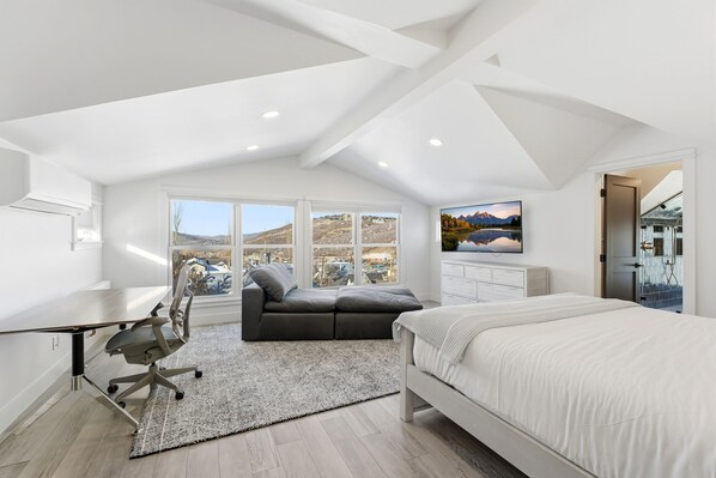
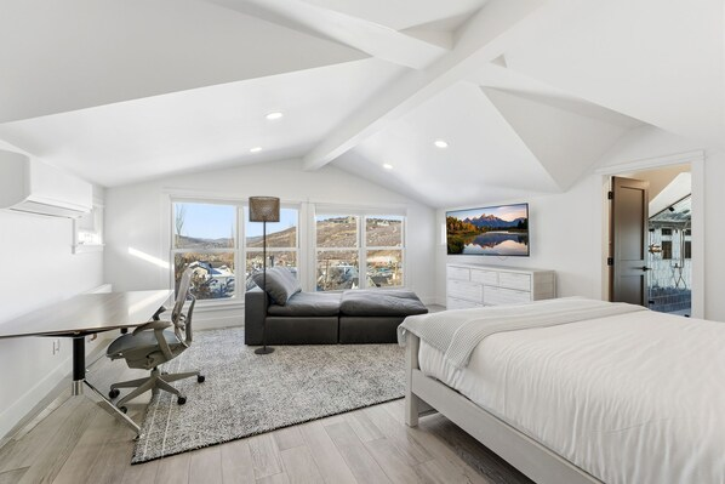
+ floor lamp [247,195,281,355]
